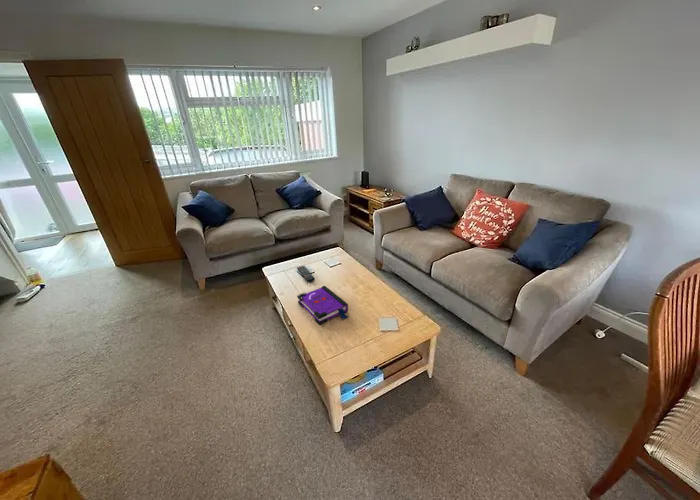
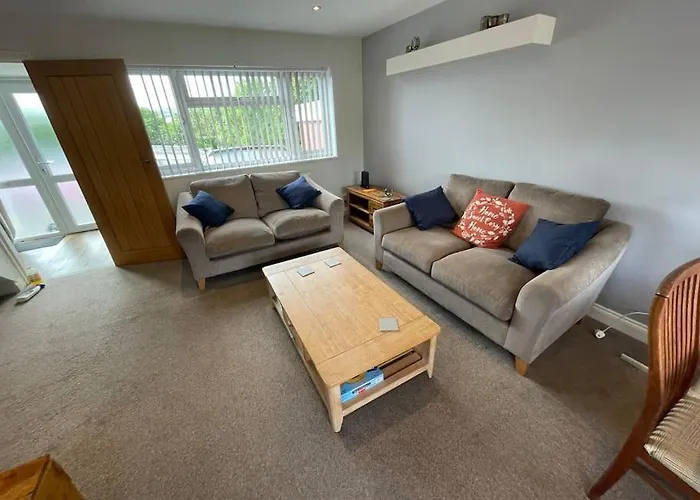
- remote control [296,265,316,283]
- board game [296,285,349,326]
